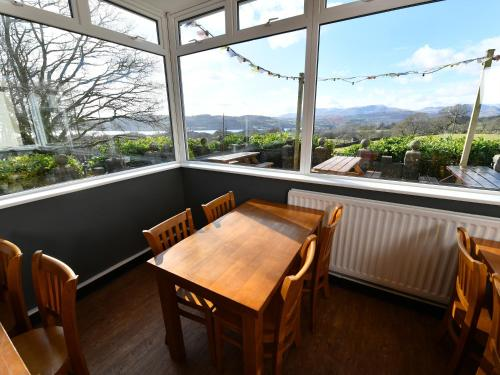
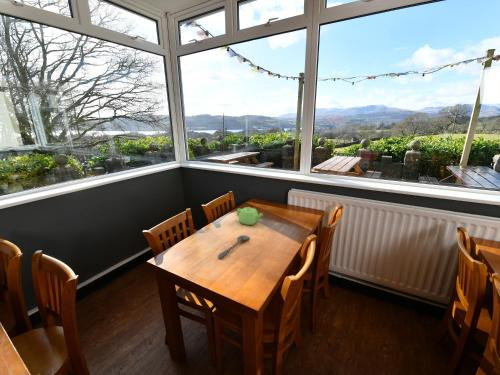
+ spoon [217,234,250,259]
+ teapot [235,206,264,226]
